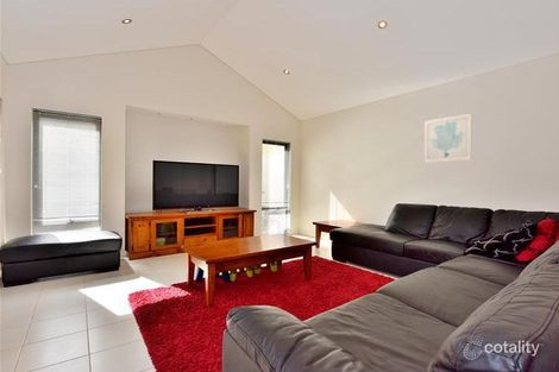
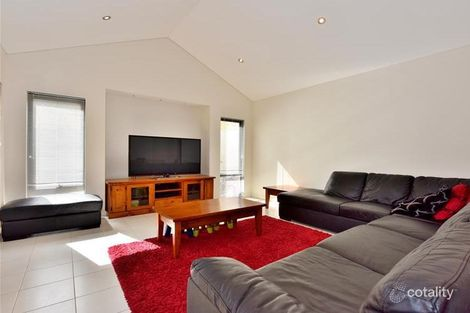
- wall art [423,113,473,164]
